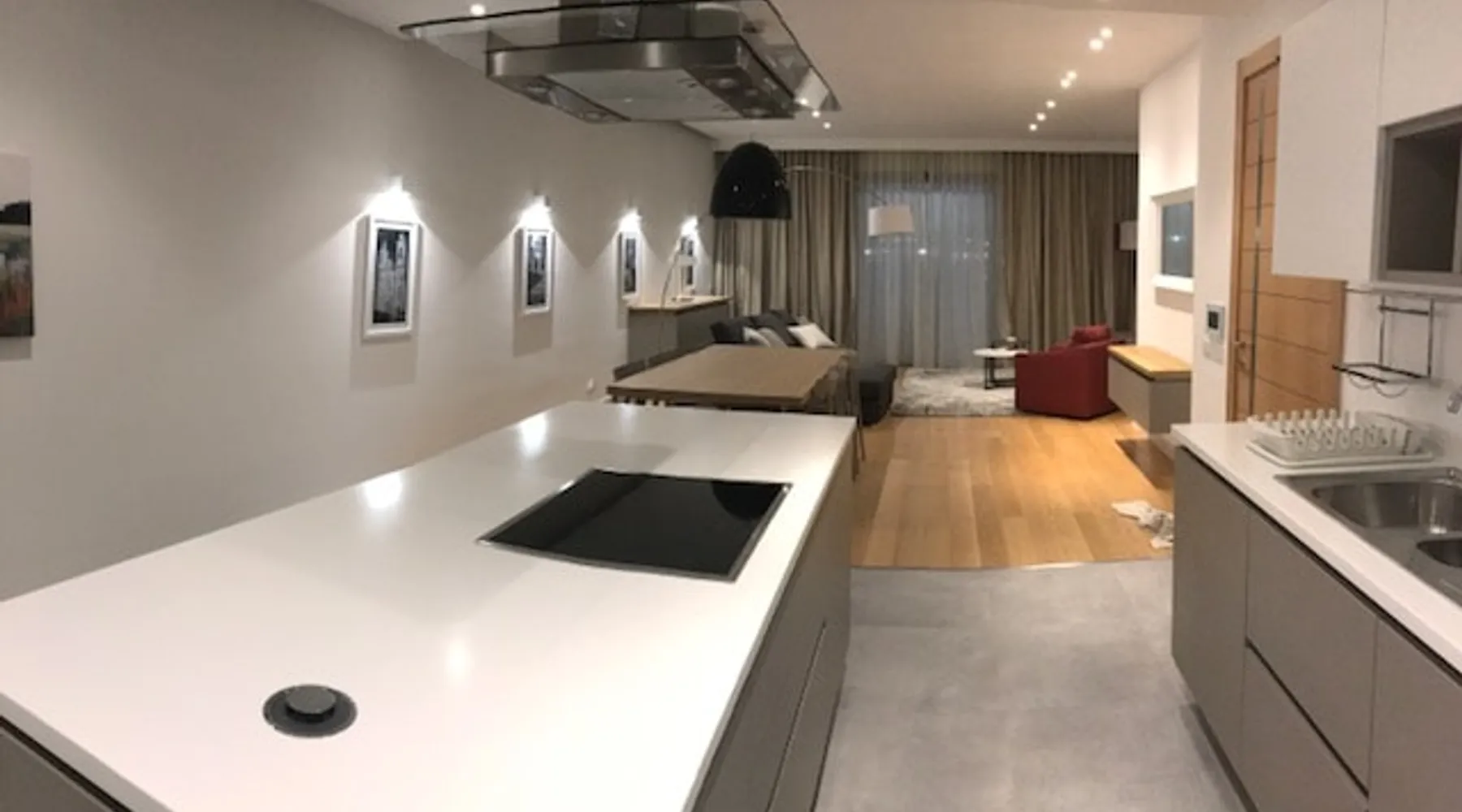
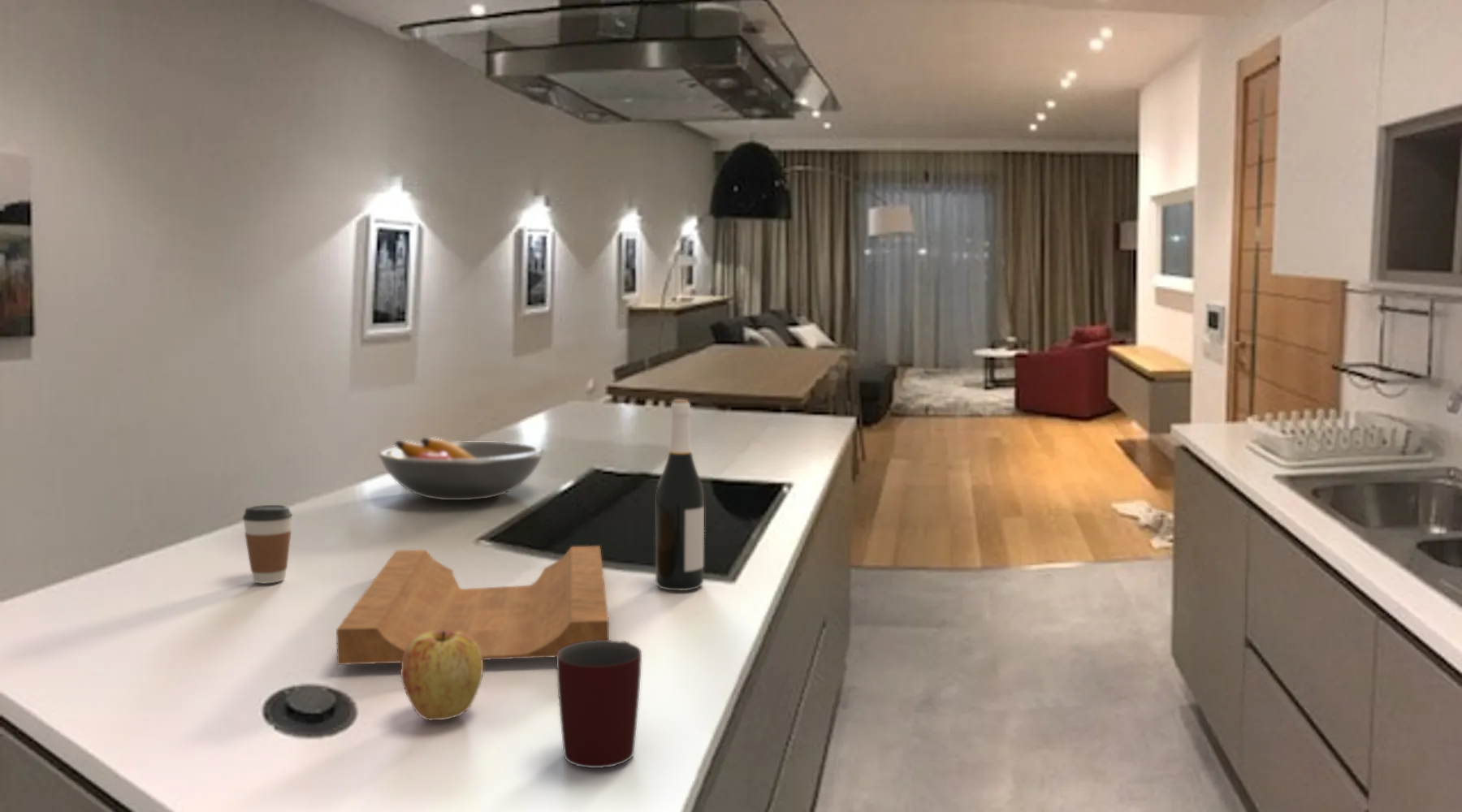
+ apple [400,630,484,721]
+ mug [556,639,642,769]
+ cutting board [335,545,610,666]
+ wine bottle [655,399,705,591]
+ fruit bowl [377,437,545,501]
+ coffee cup [242,504,293,585]
